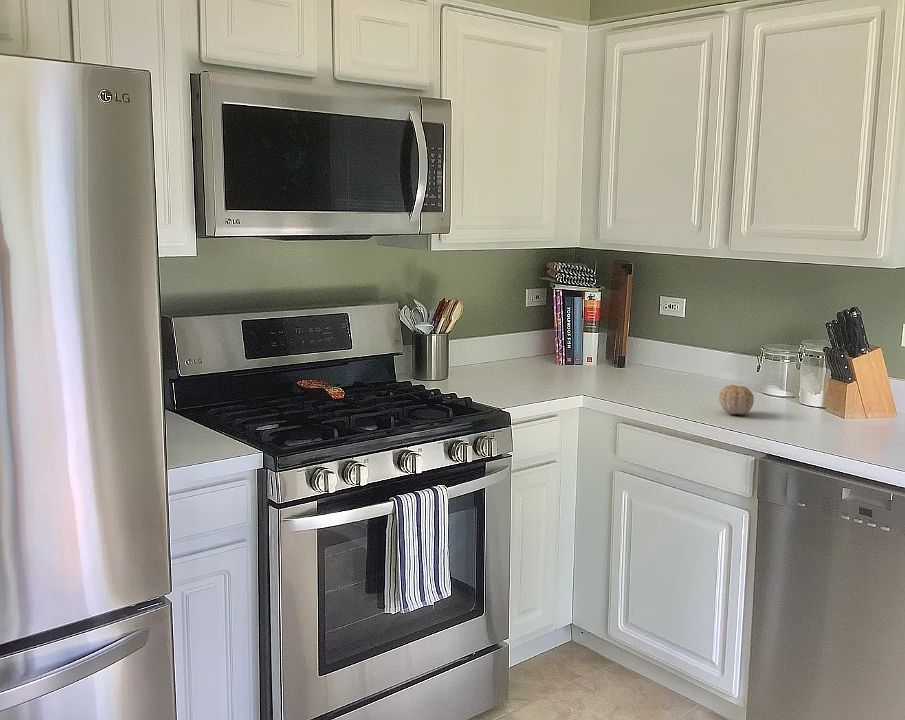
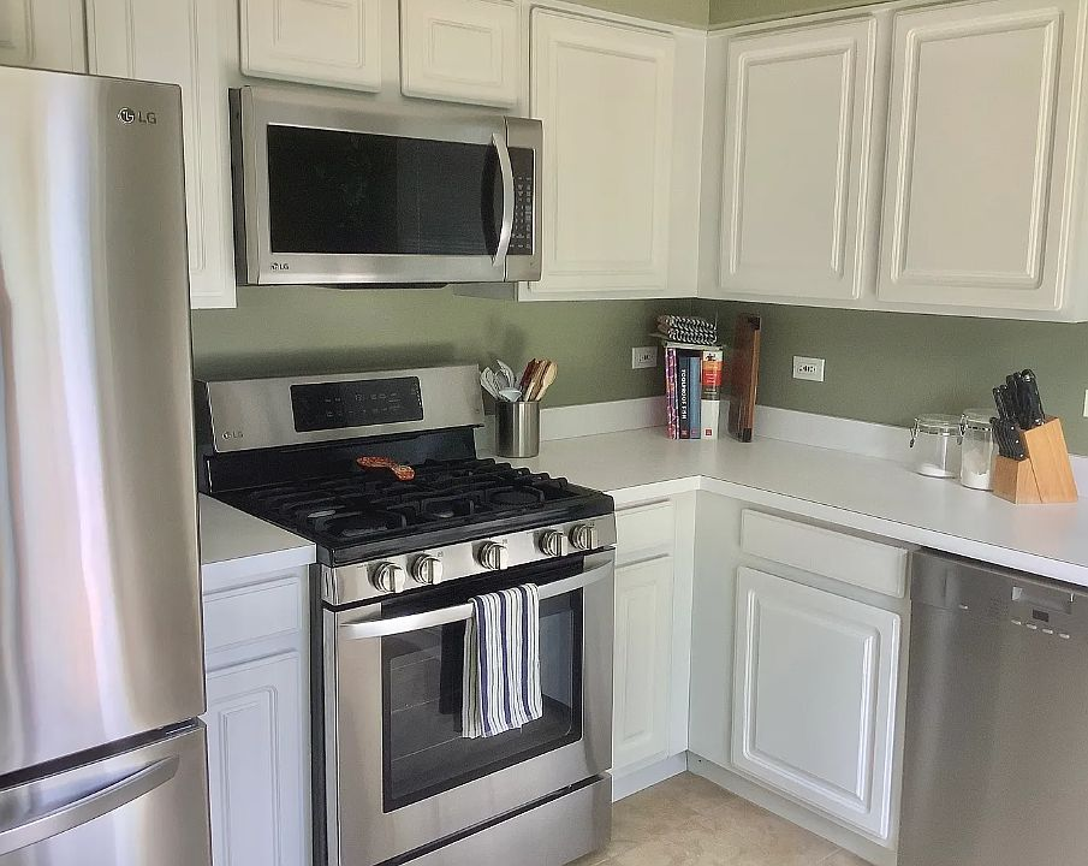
- fruit [718,384,755,416]
